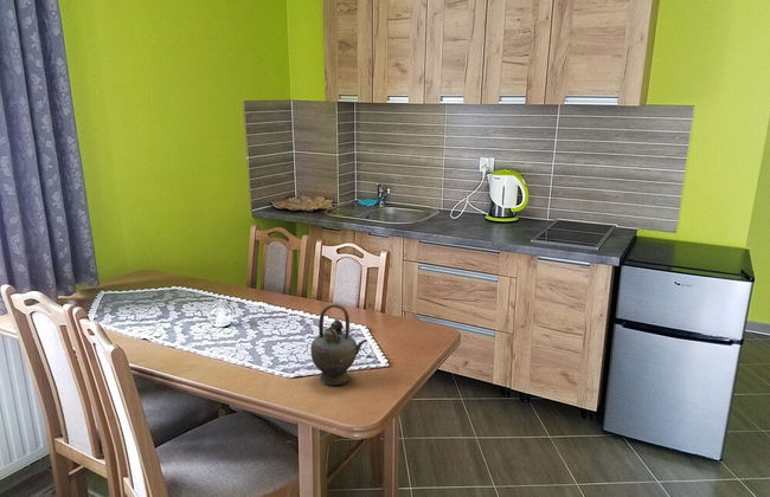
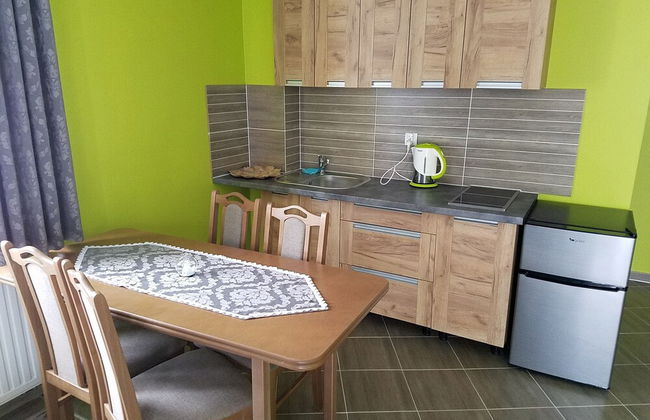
- teapot [309,303,368,386]
